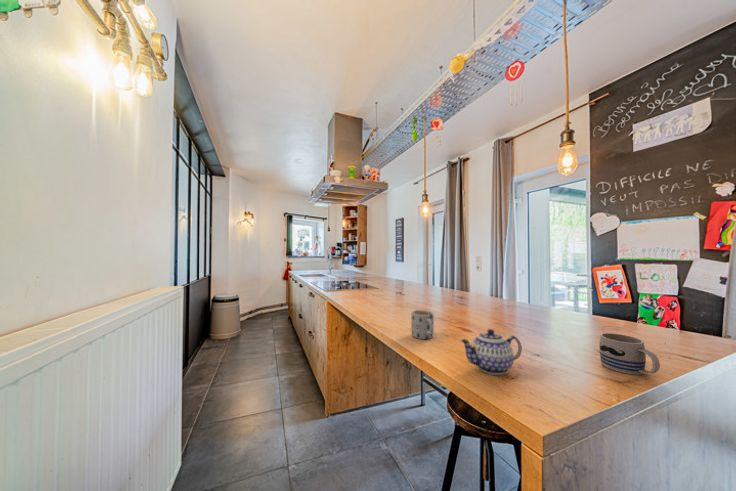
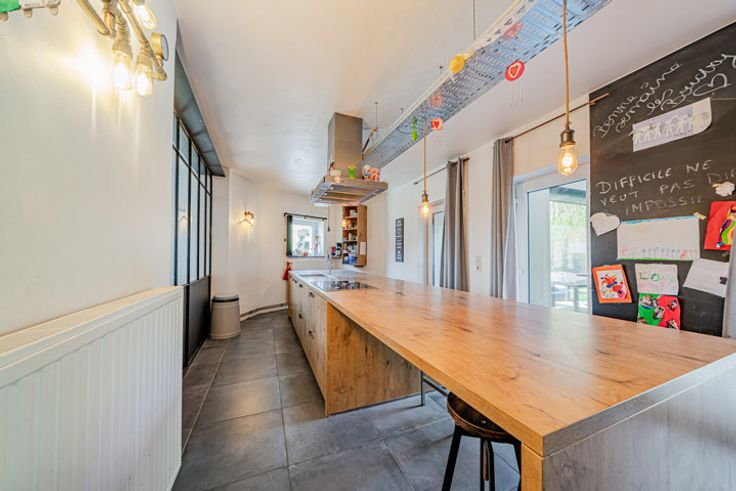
- mug [410,309,435,340]
- teapot [459,328,523,376]
- mug [598,332,661,376]
